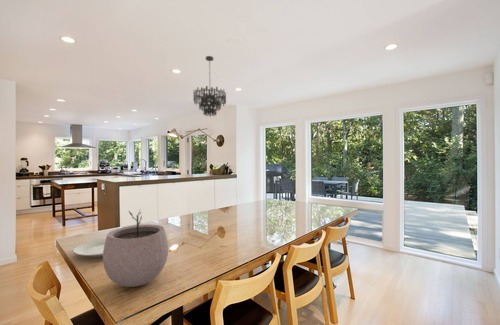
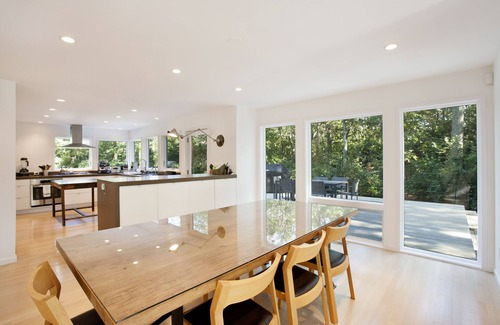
- plant pot [102,209,169,288]
- chinaware [72,238,106,258]
- chandelier [192,55,227,117]
